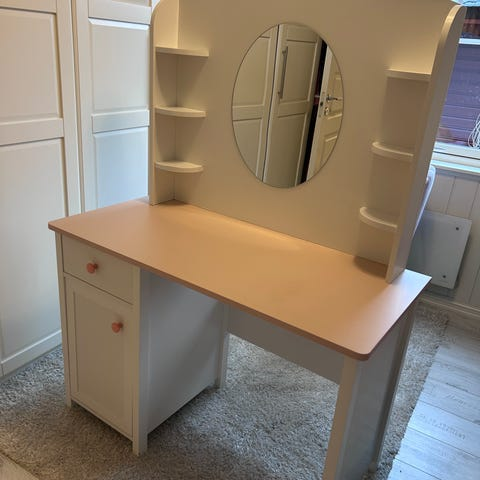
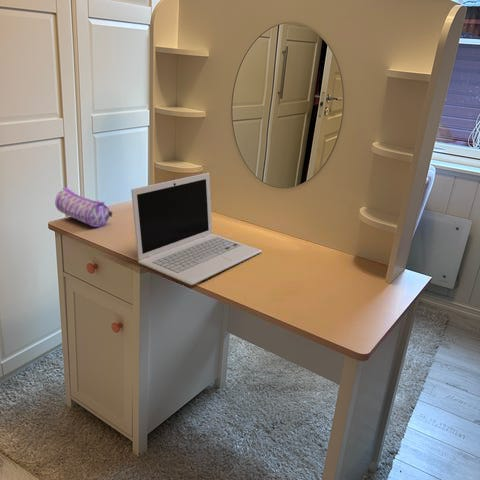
+ pencil case [54,187,113,228]
+ laptop [130,172,263,286]
